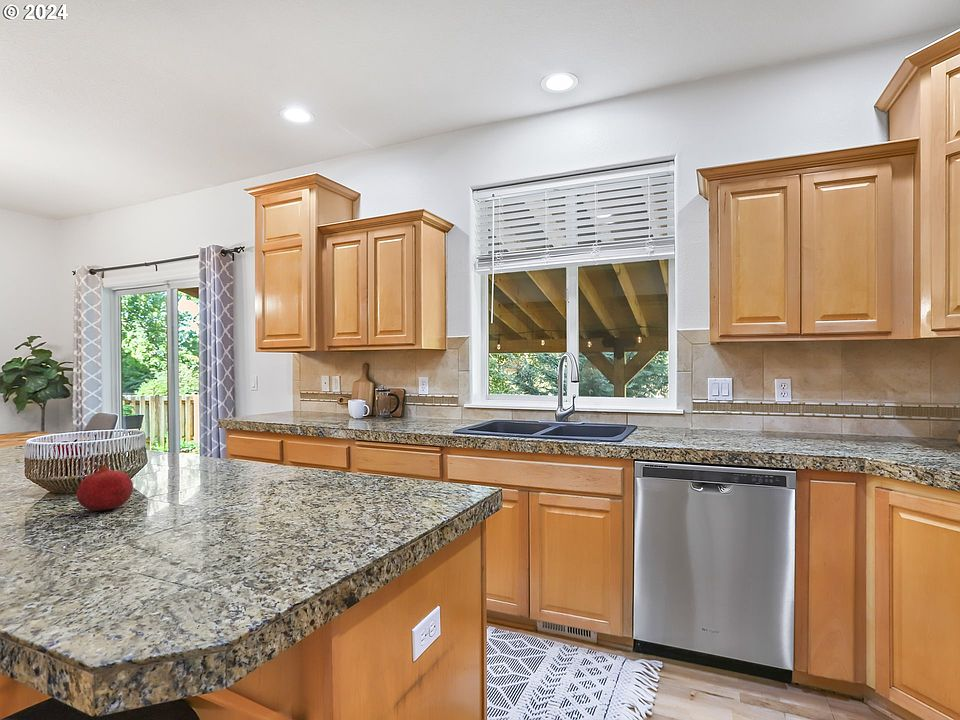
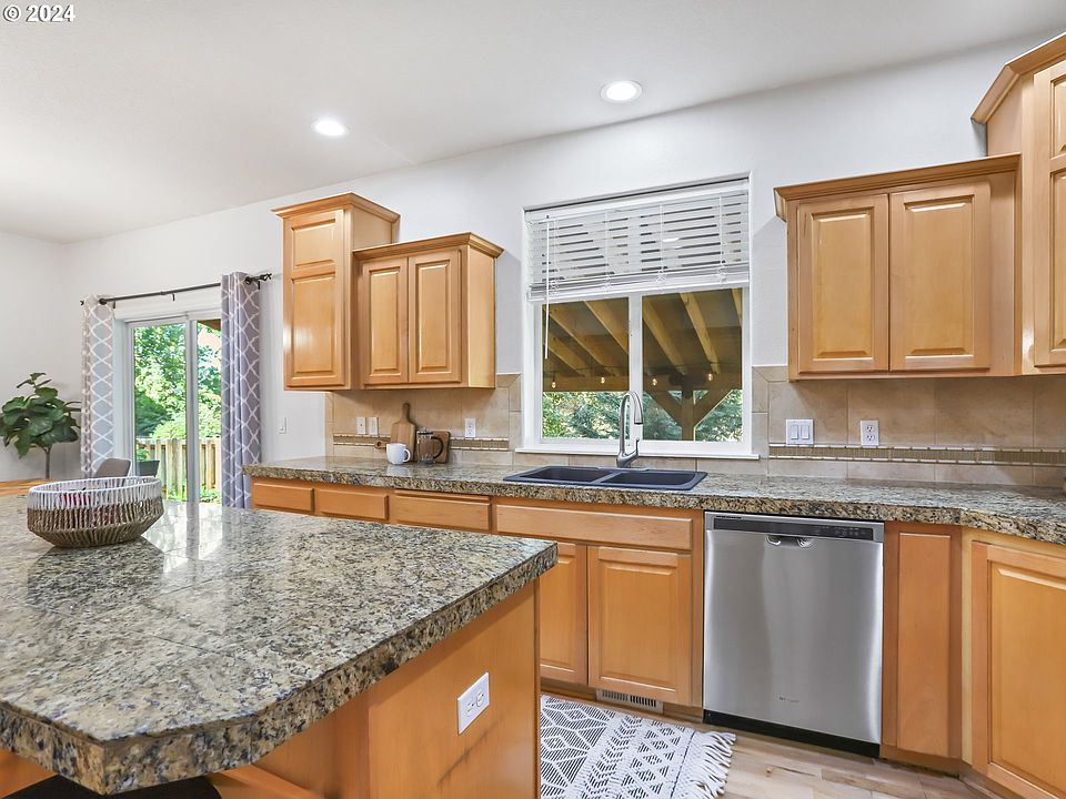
- fruit [76,463,134,512]
